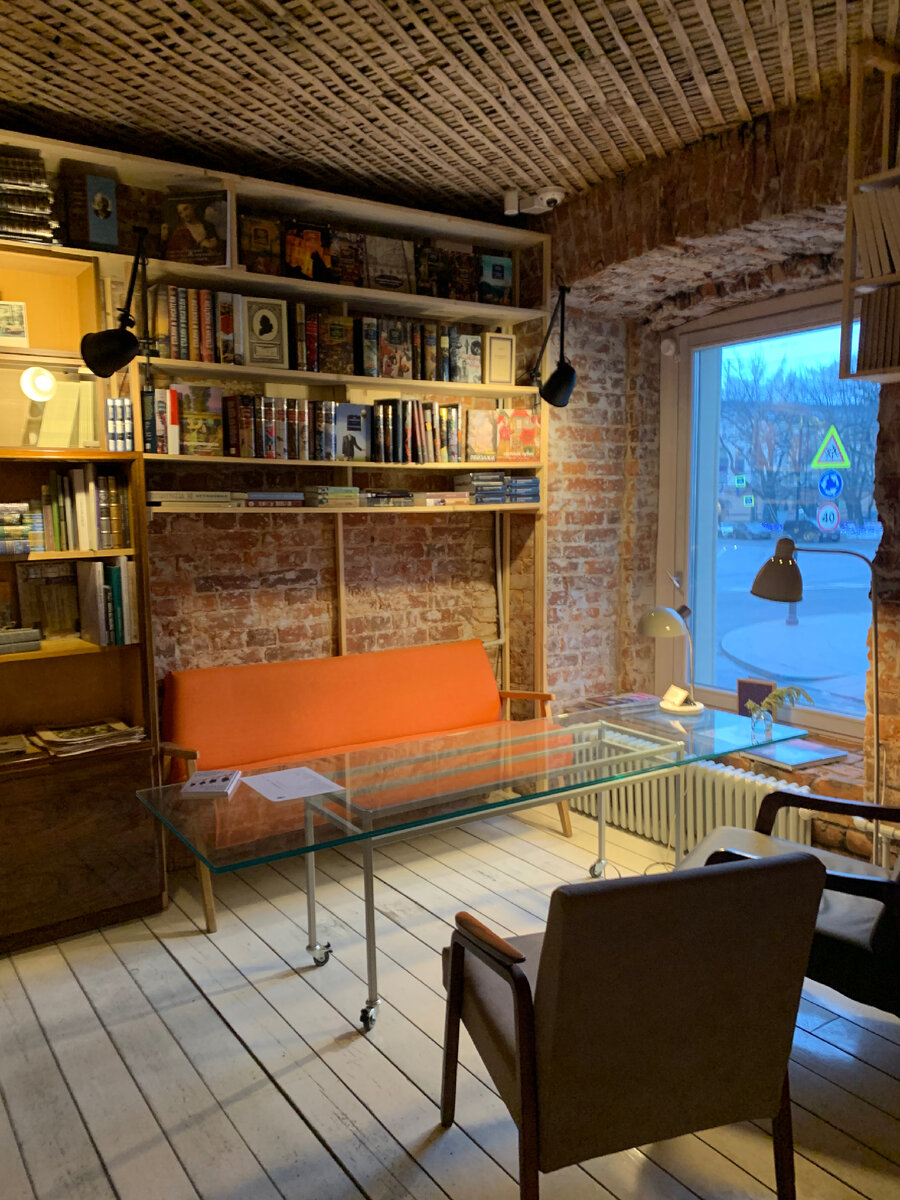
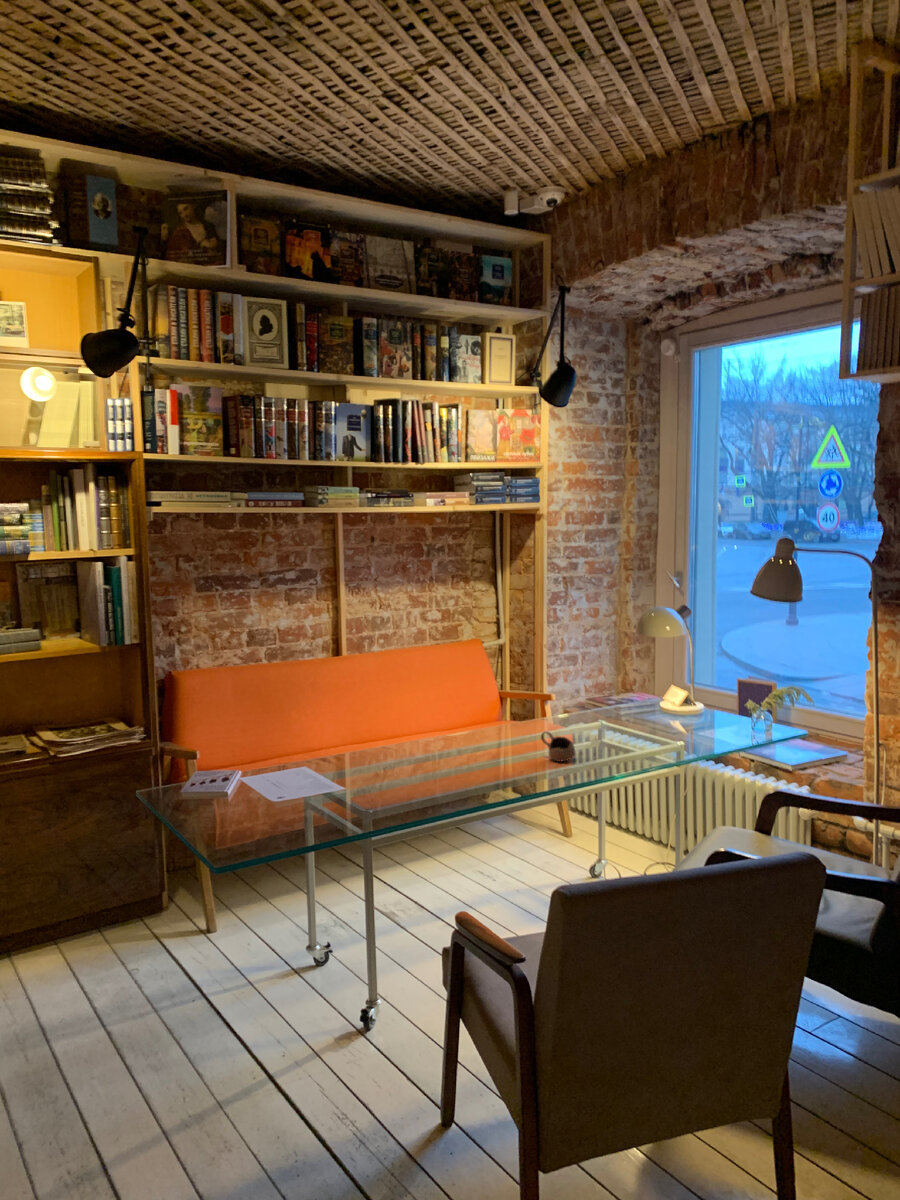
+ cup [540,730,576,763]
